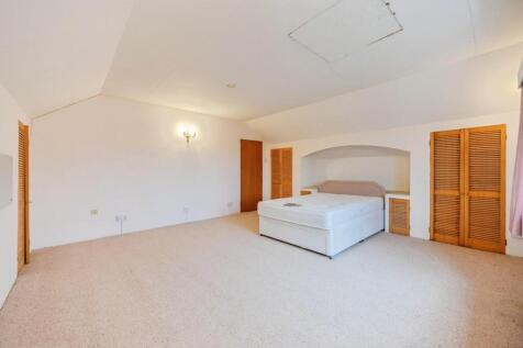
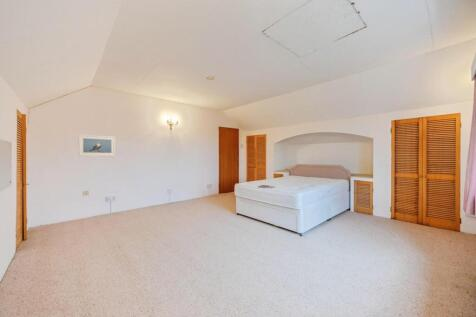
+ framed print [78,134,116,157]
